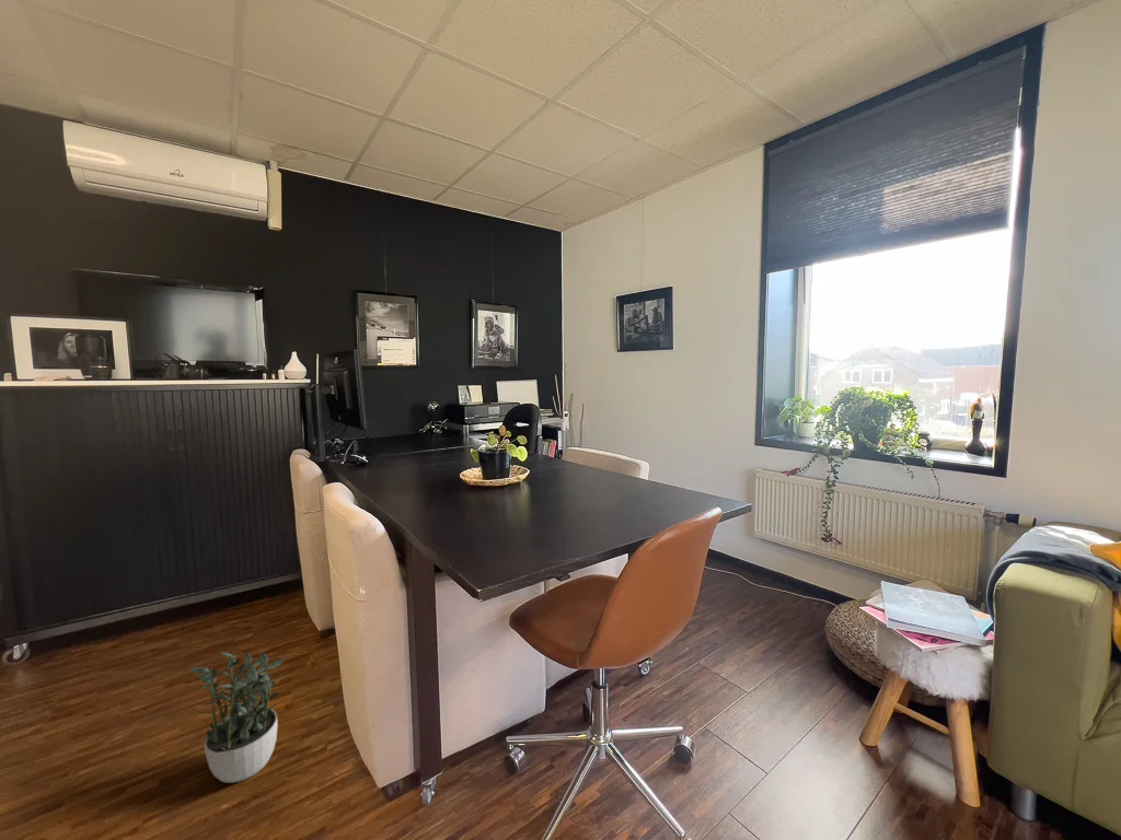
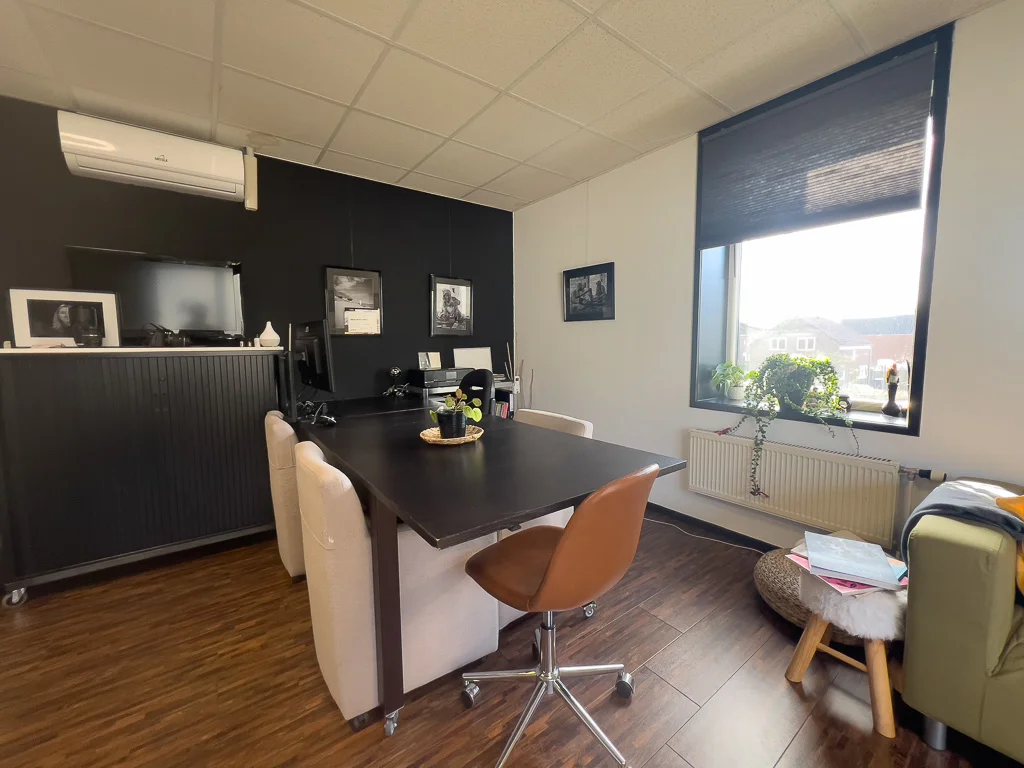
- potted plant [188,646,288,784]
